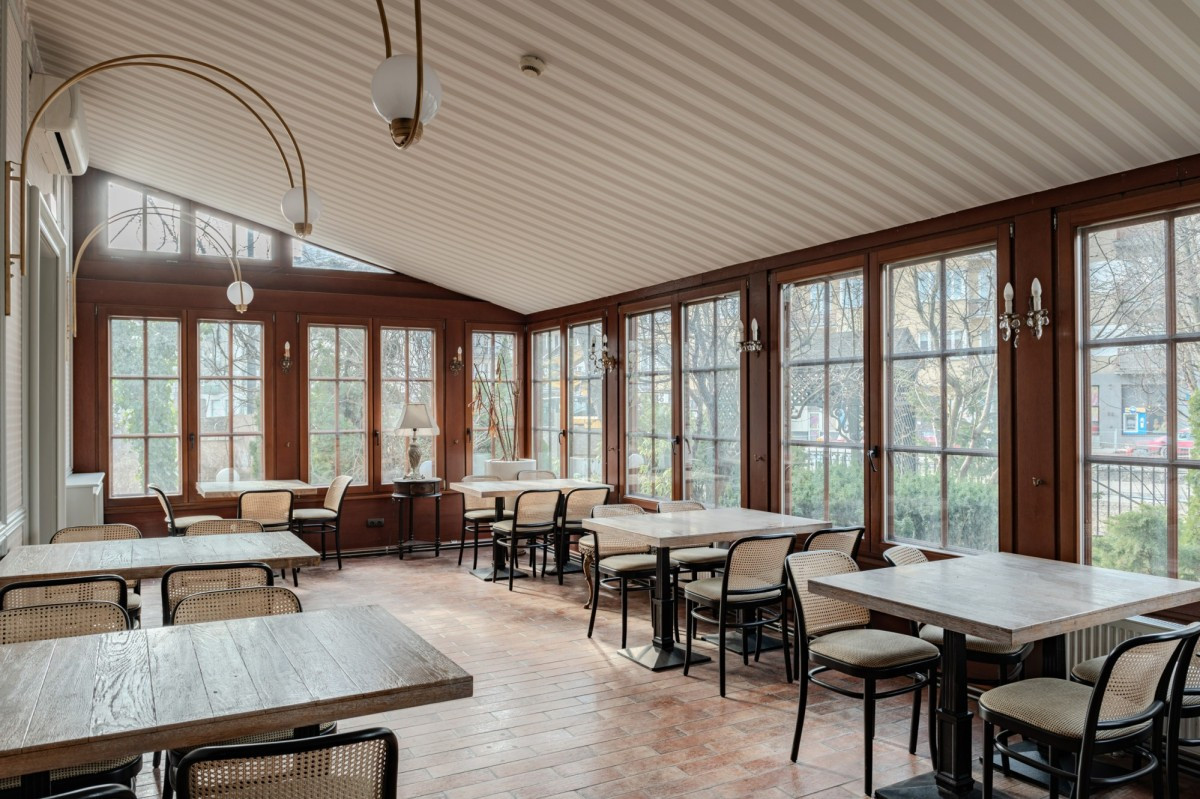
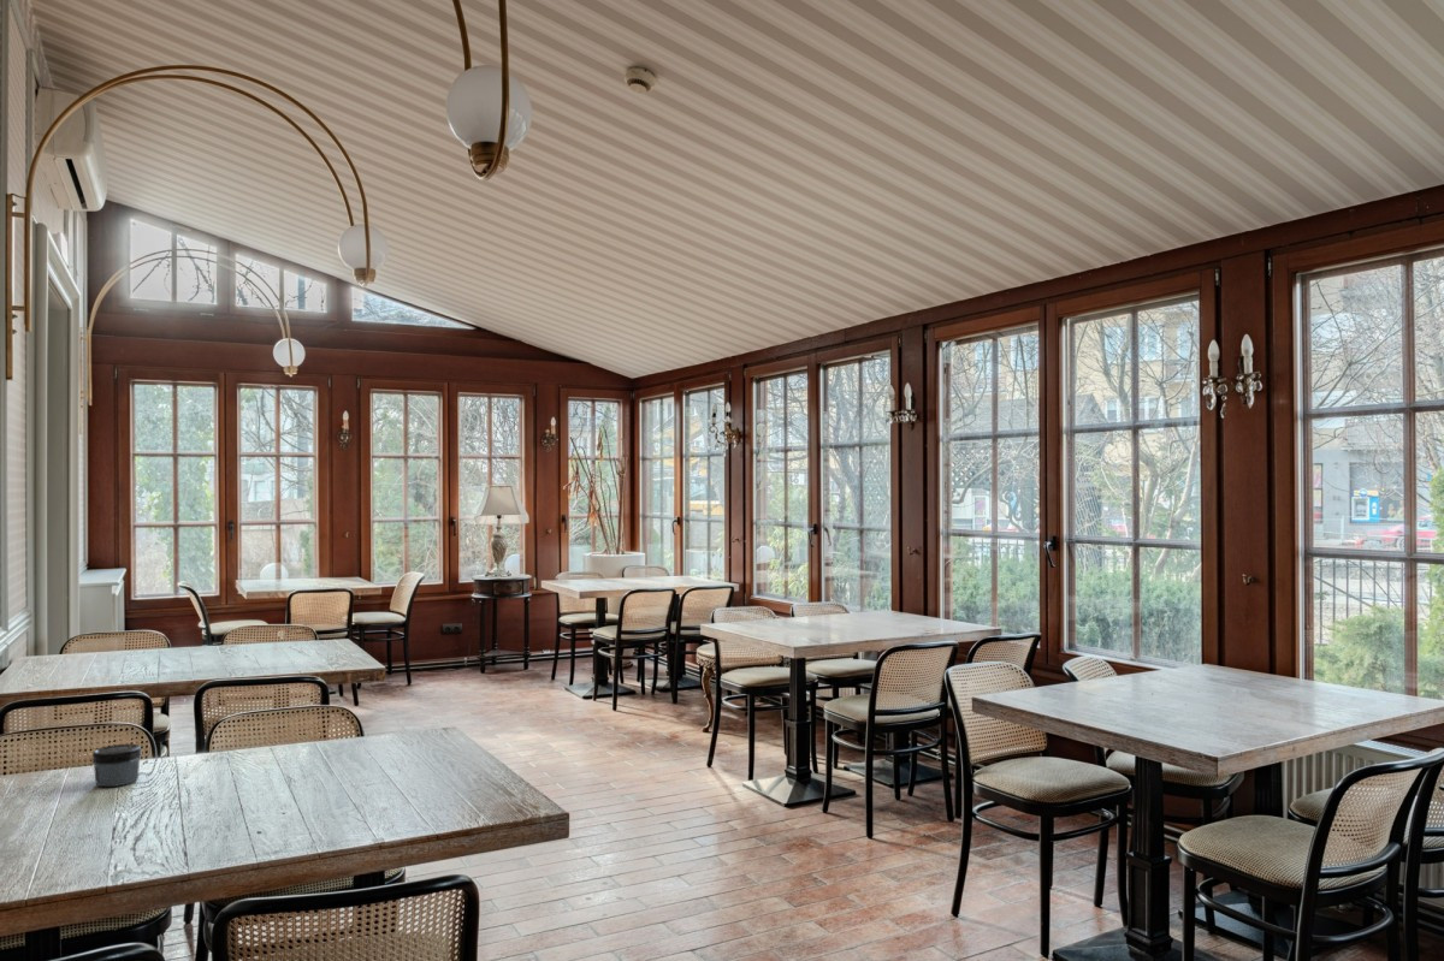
+ jar [91,743,143,788]
